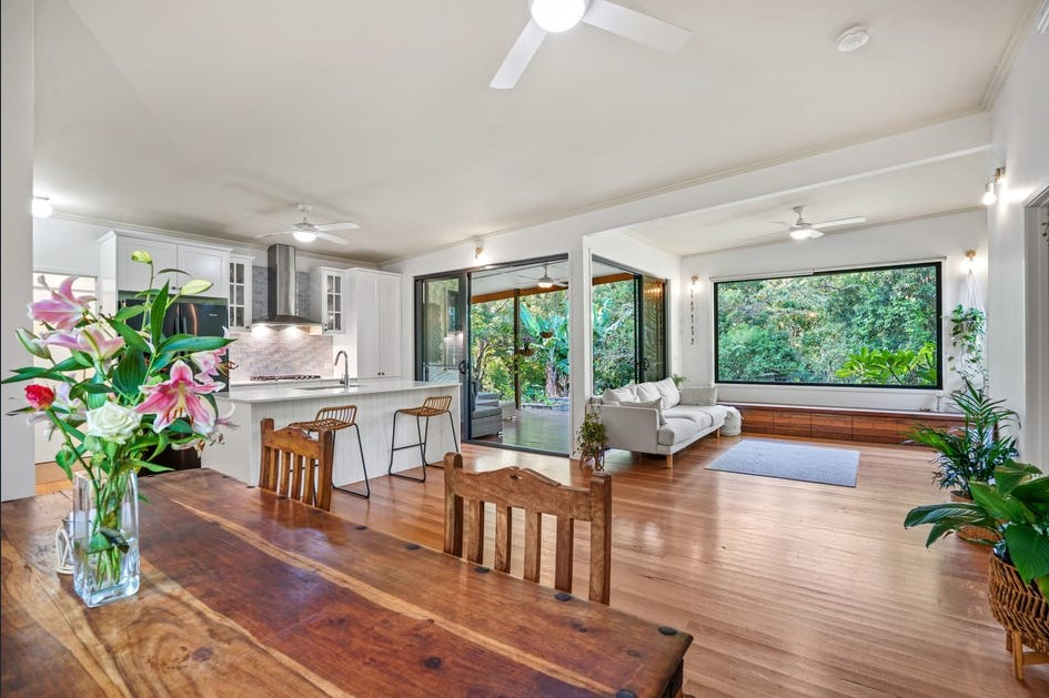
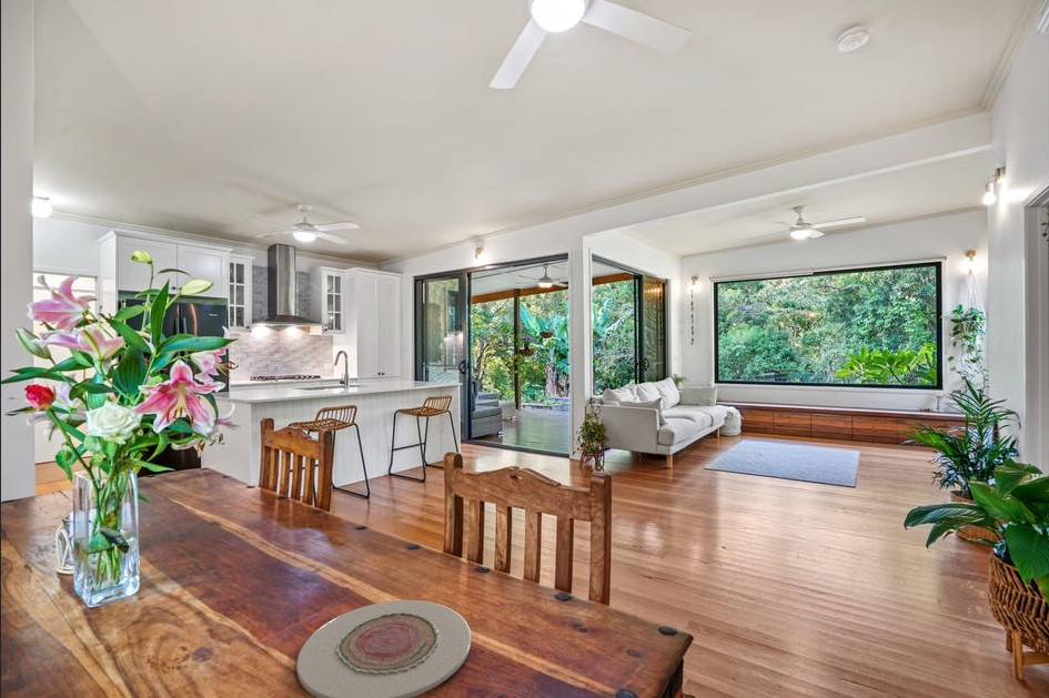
+ plate [295,599,473,698]
